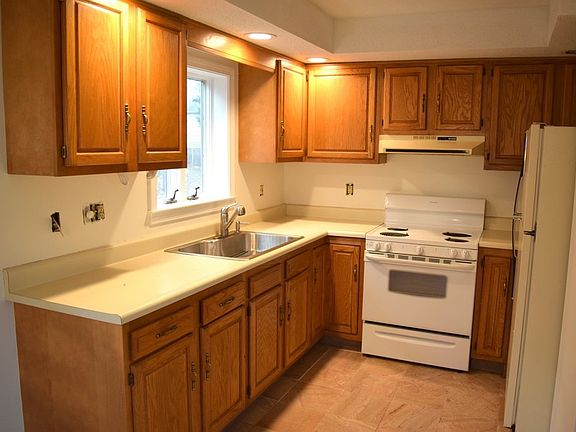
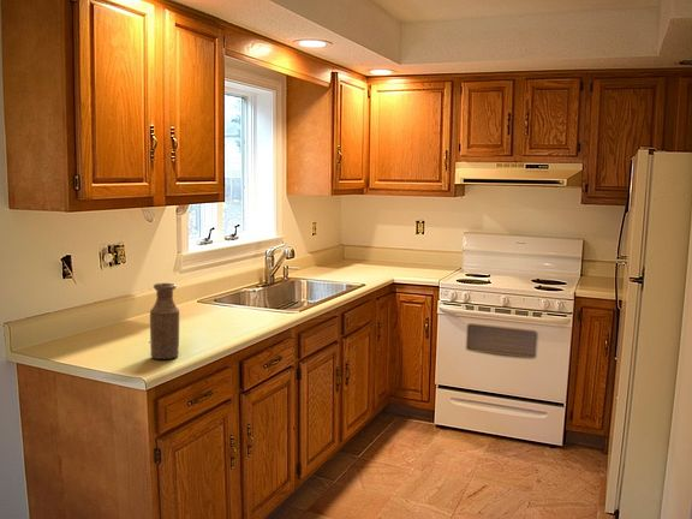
+ bottle [149,282,180,360]
